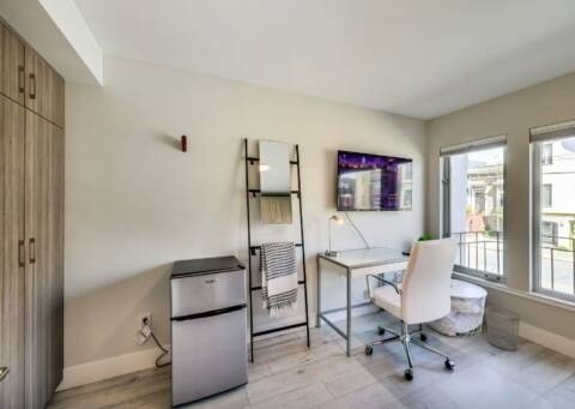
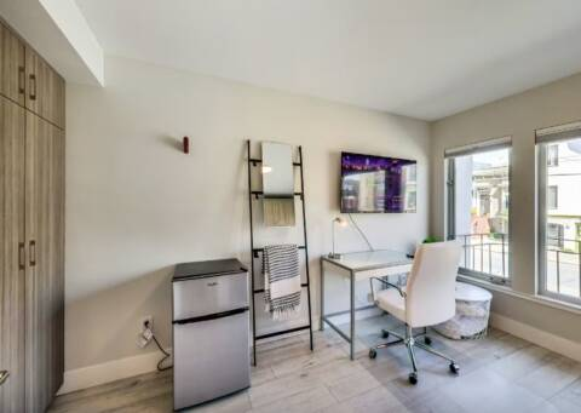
- wastebasket [484,306,521,351]
